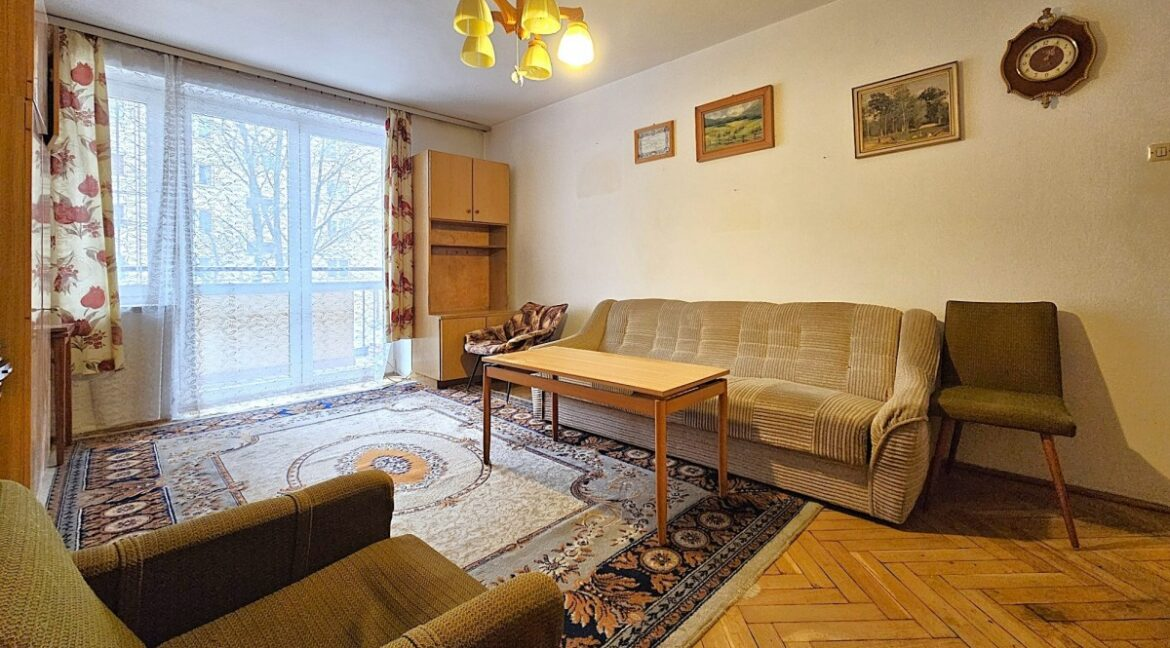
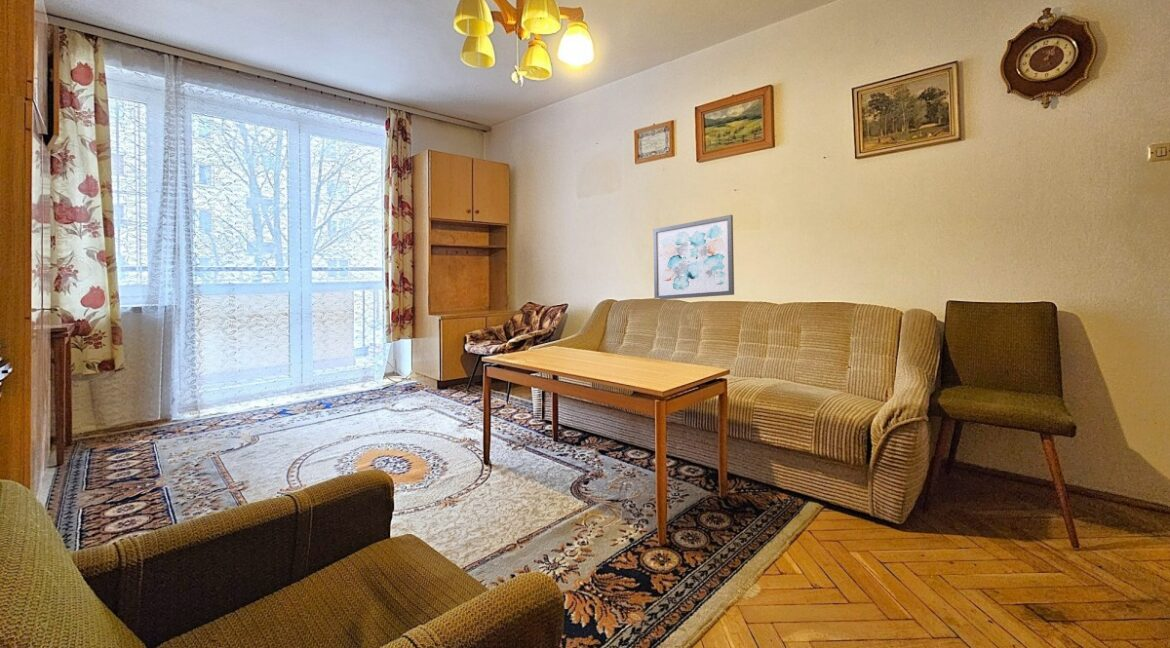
+ wall art [652,214,735,300]
